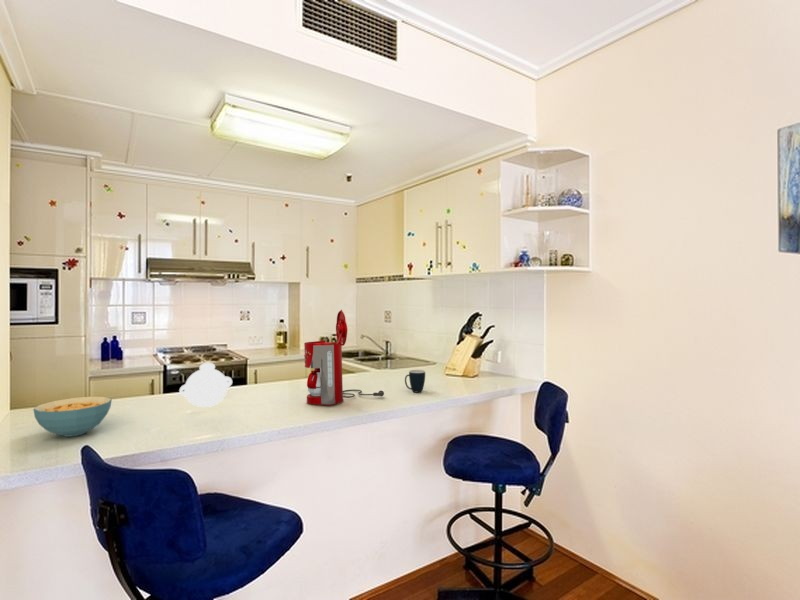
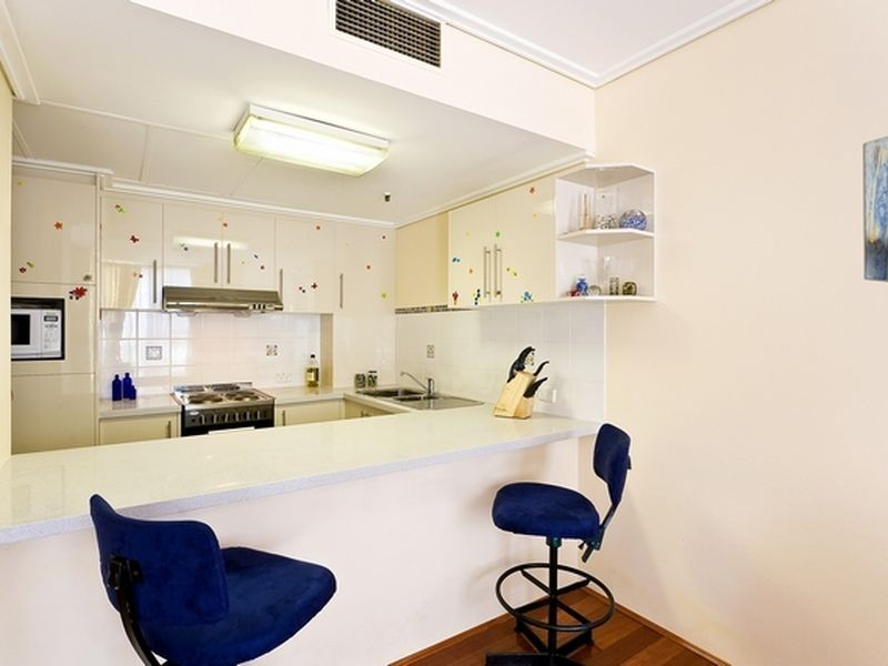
- cereal bowl [32,396,113,438]
- coffee maker [303,309,385,406]
- mug [404,369,426,393]
- teapot [178,362,233,408]
